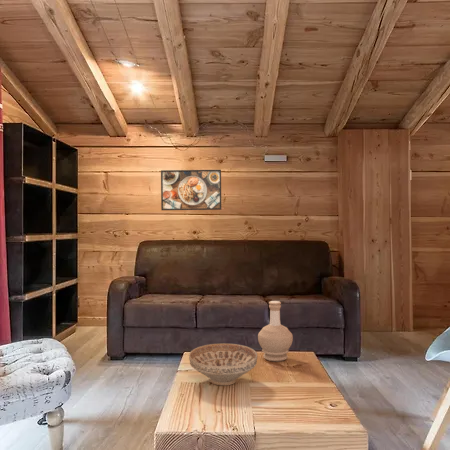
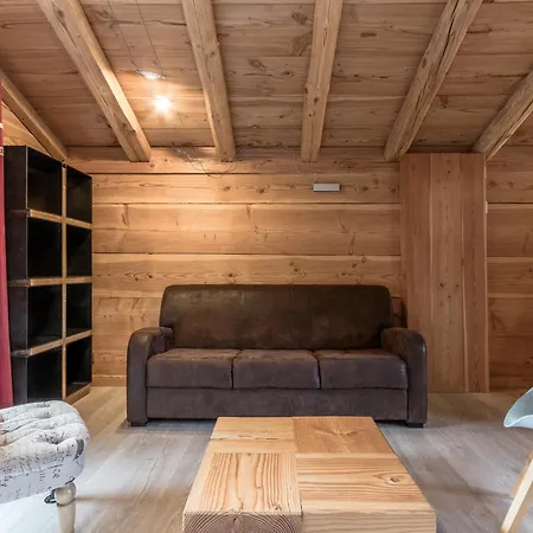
- bottle [257,300,294,363]
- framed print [160,169,222,211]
- decorative bowl [188,342,258,387]
